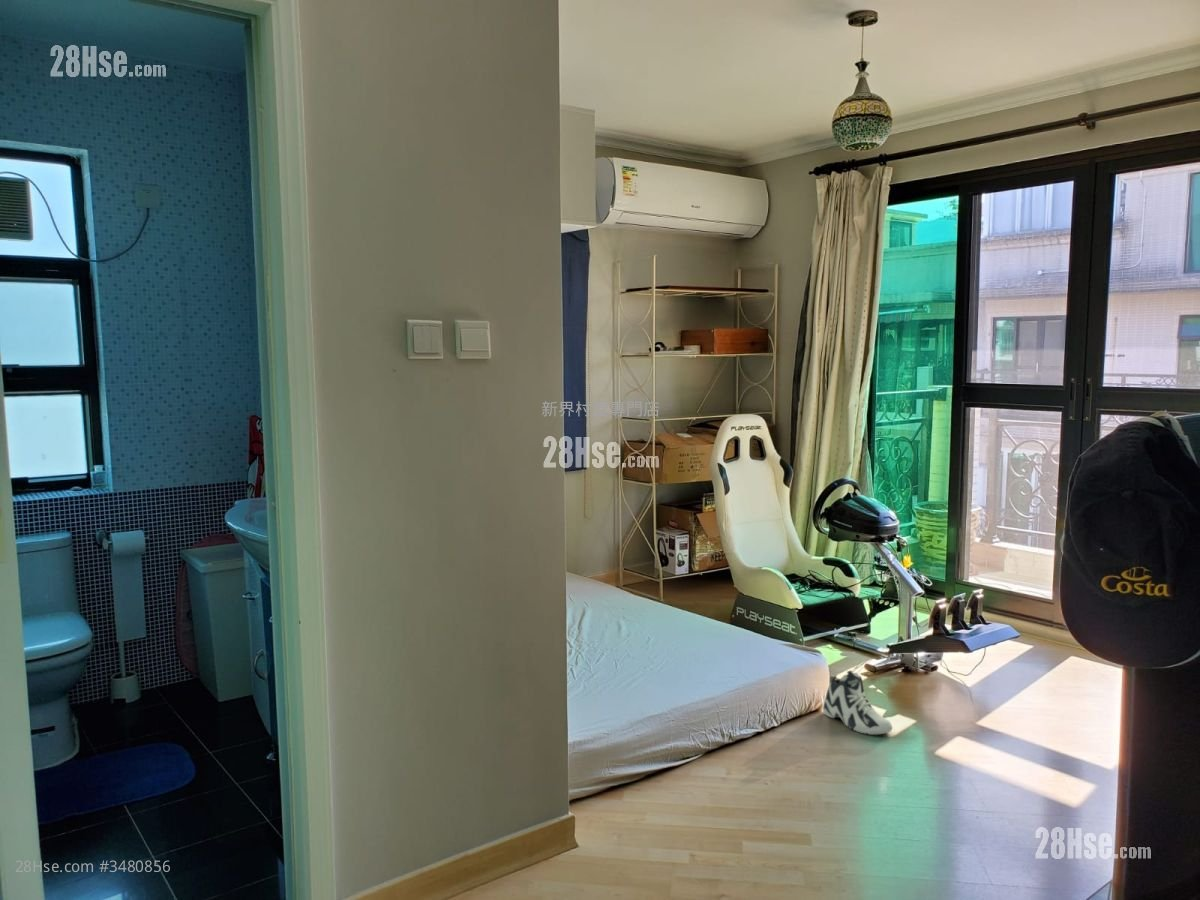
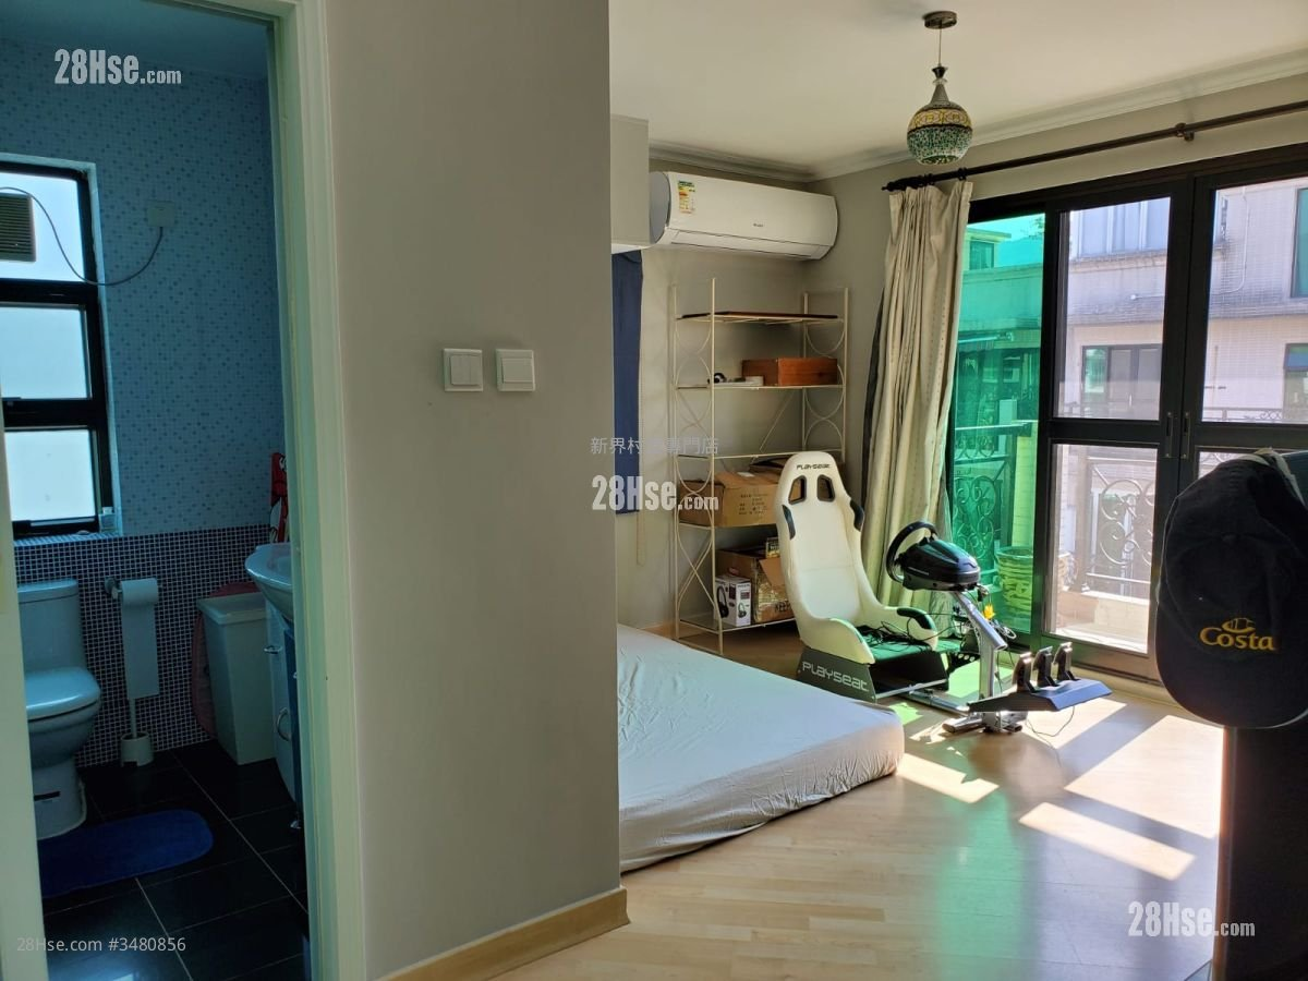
- sneaker [822,670,893,736]
